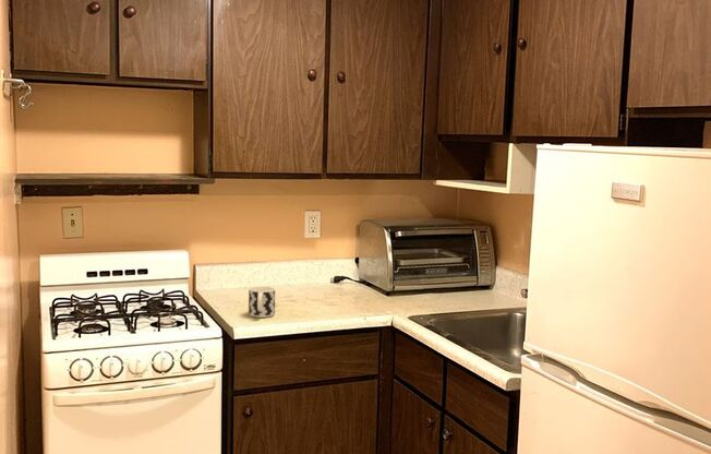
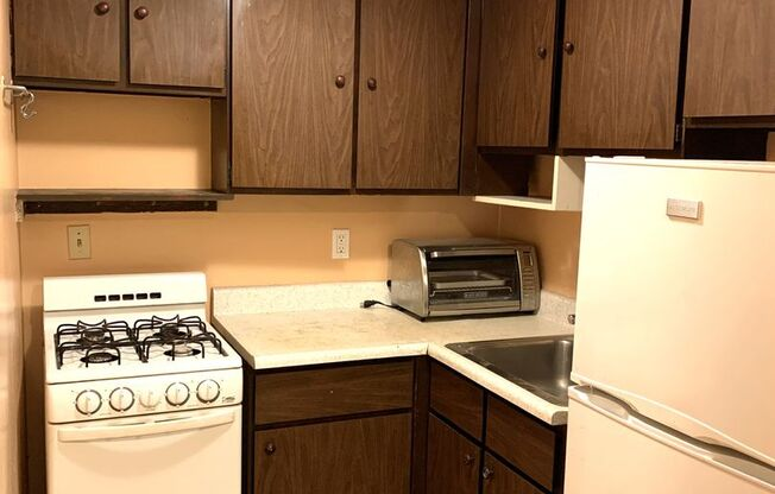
- cup [248,286,276,319]
